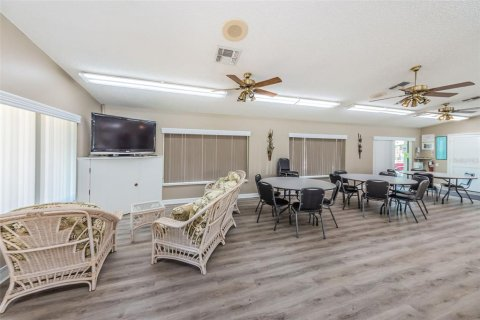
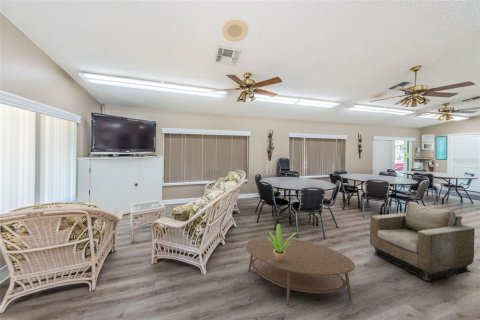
+ coffee table [245,237,356,306]
+ armchair [369,201,476,282]
+ potted plant [267,223,298,262]
